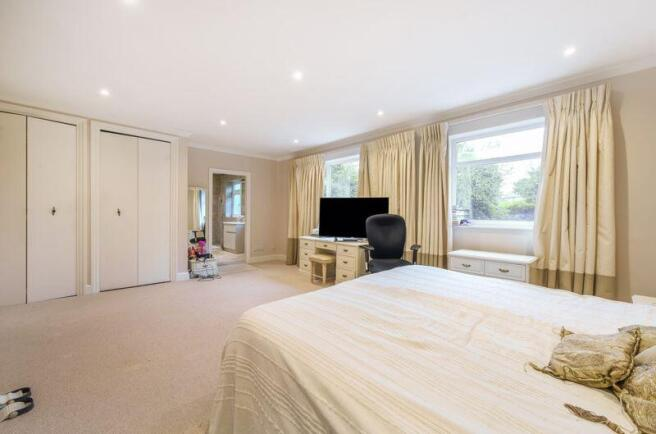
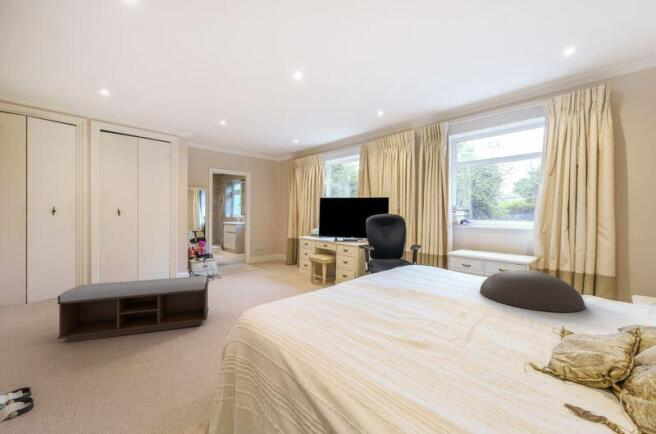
+ bench [57,275,210,344]
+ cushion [479,269,586,313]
